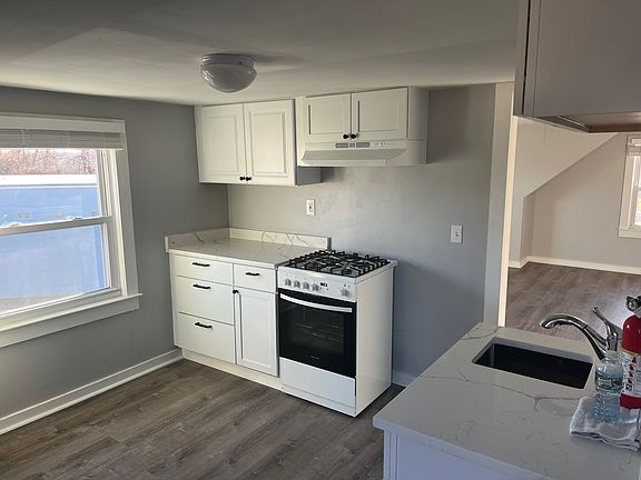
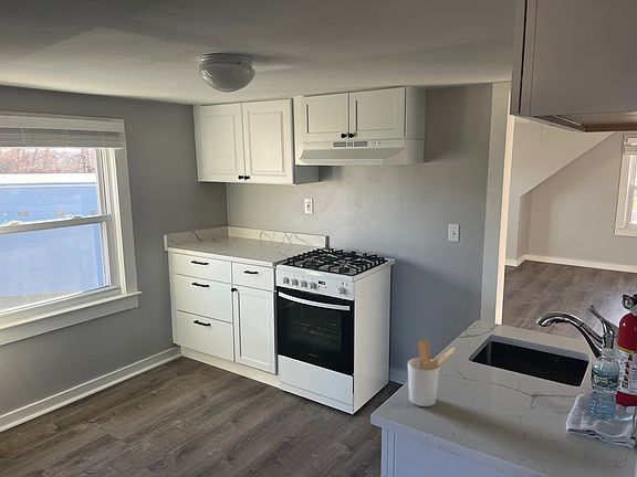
+ utensil holder [407,339,457,407]
